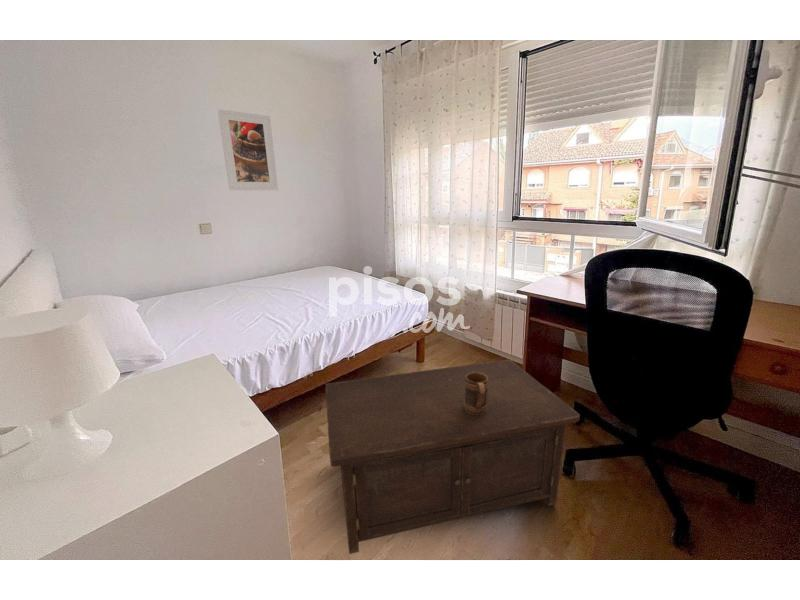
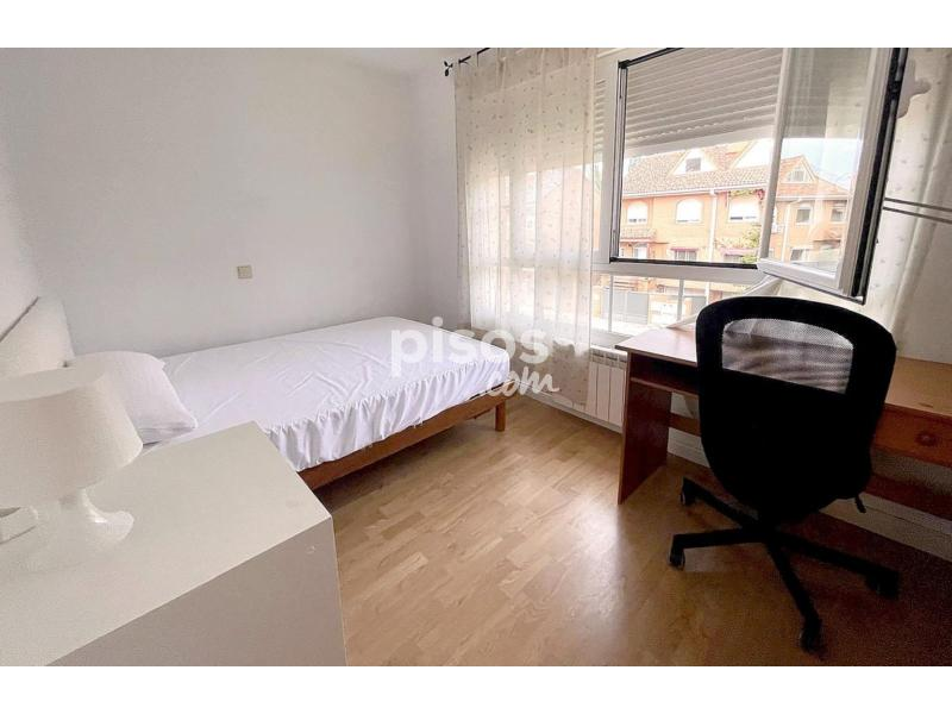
- cabinet [325,358,581,555]
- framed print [217,108,279,191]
- mug [464,372,488,415]
